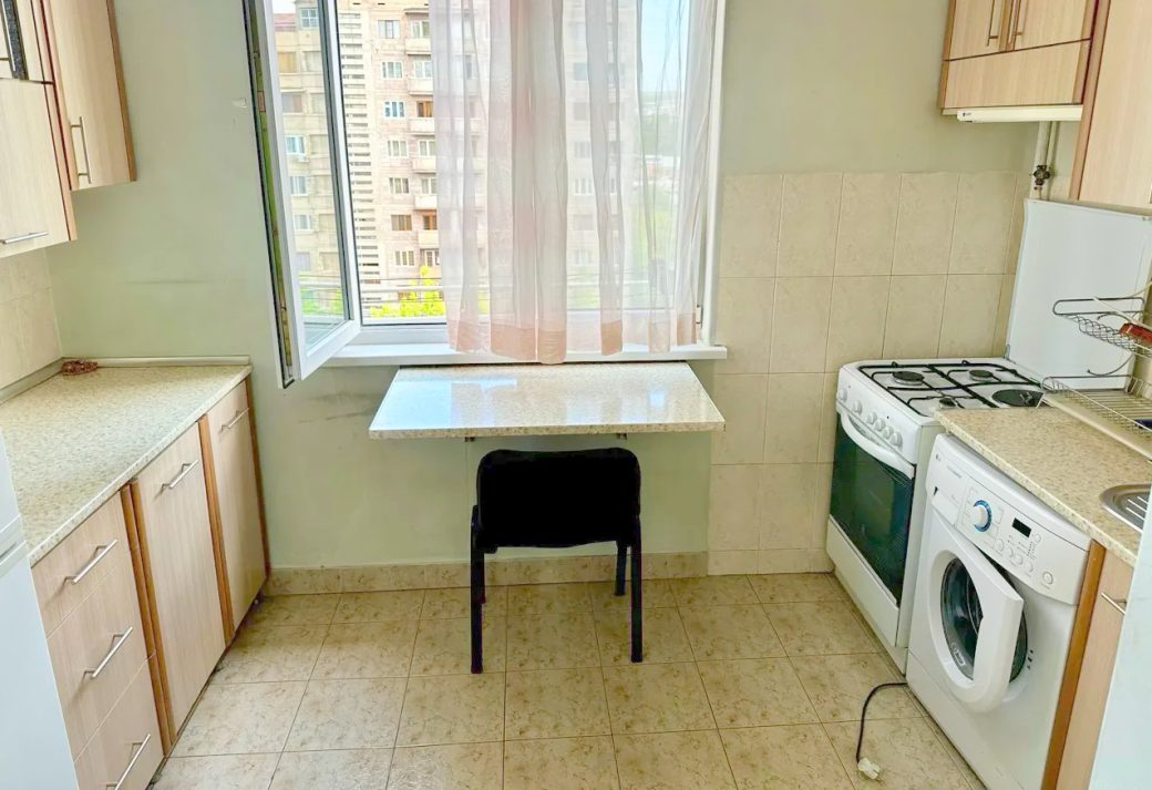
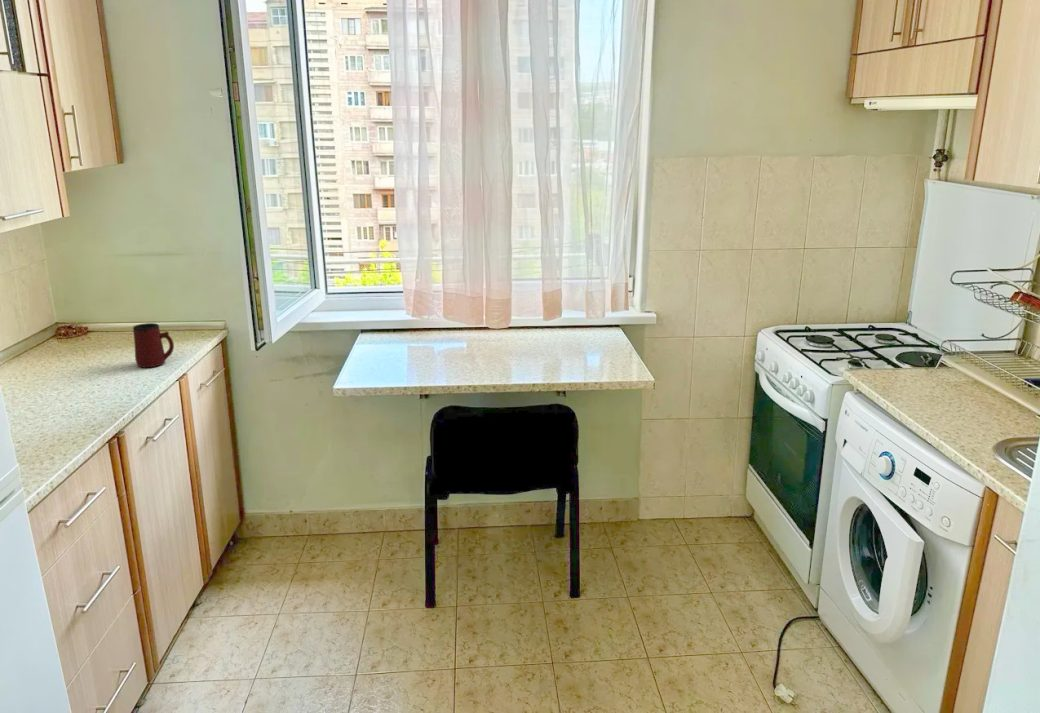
+ mug [132,322,175,368]
